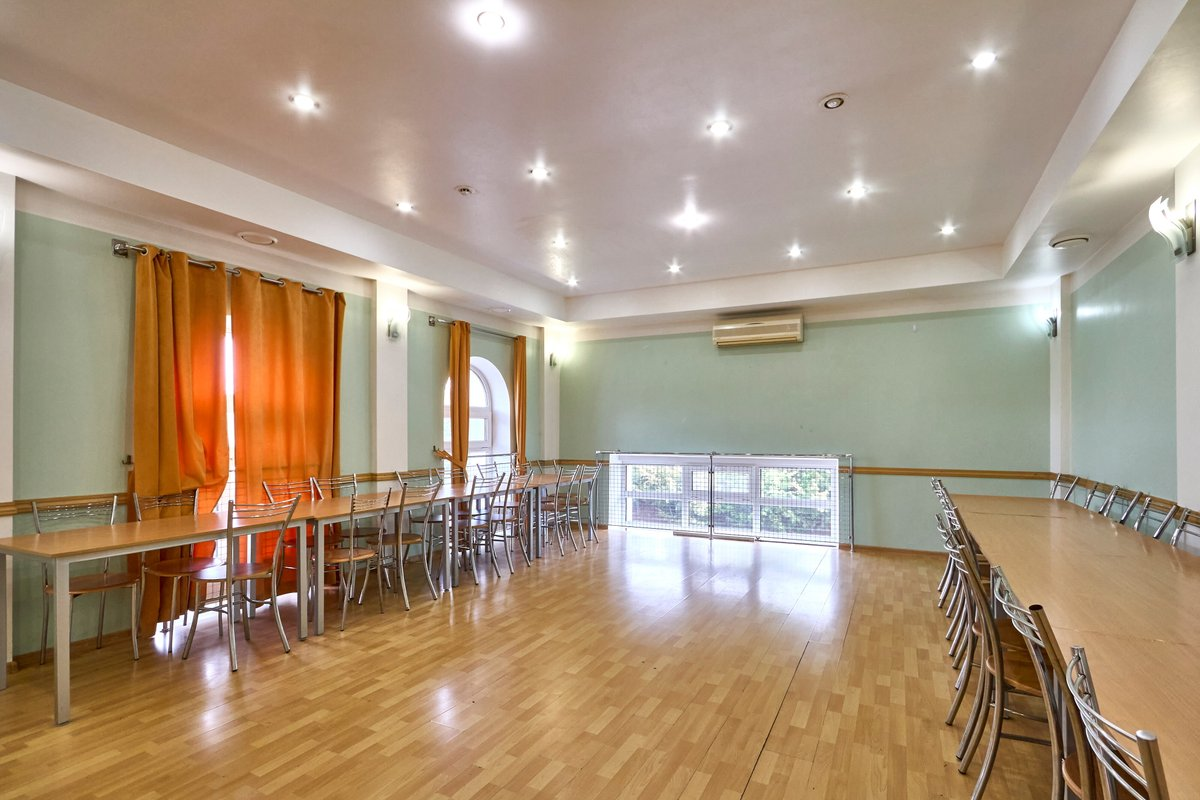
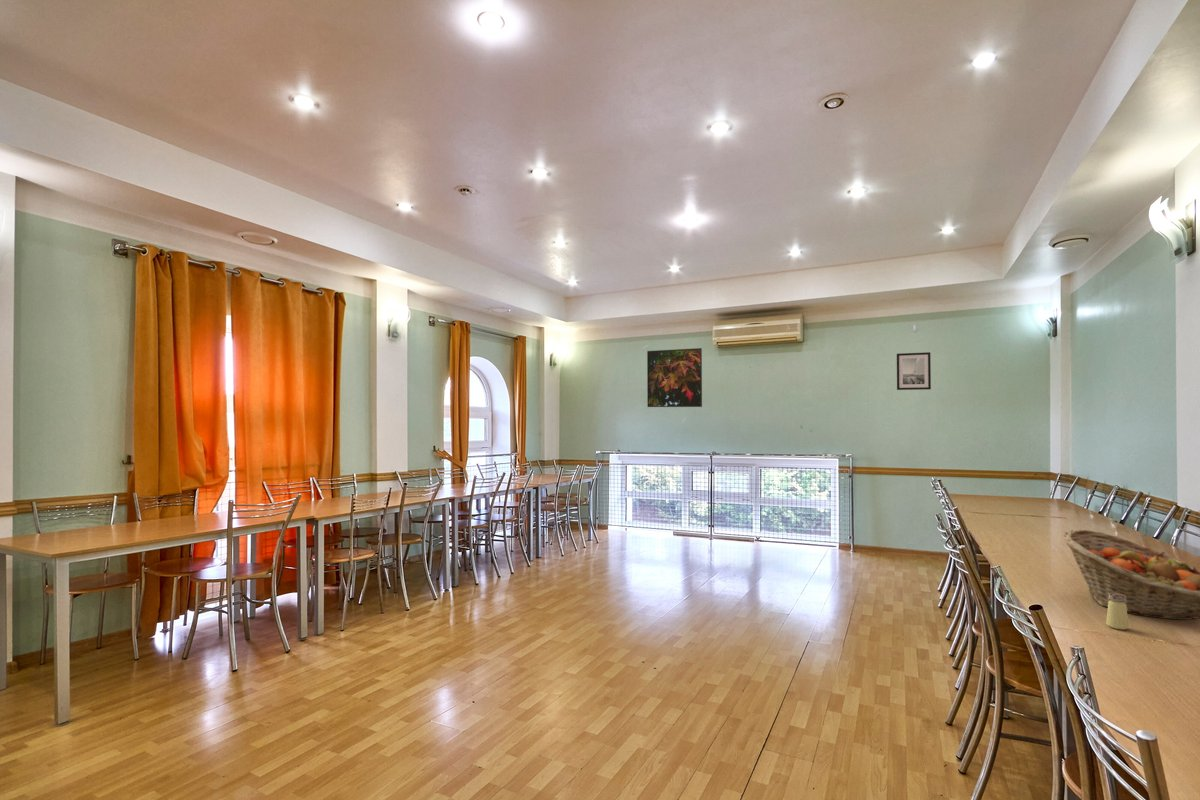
+ fruit basket [1062,529,1200,621]
+ wall art [896,351,932,391]
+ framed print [646,347,703,408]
+ saltshaker [1105,593,1130,631]
